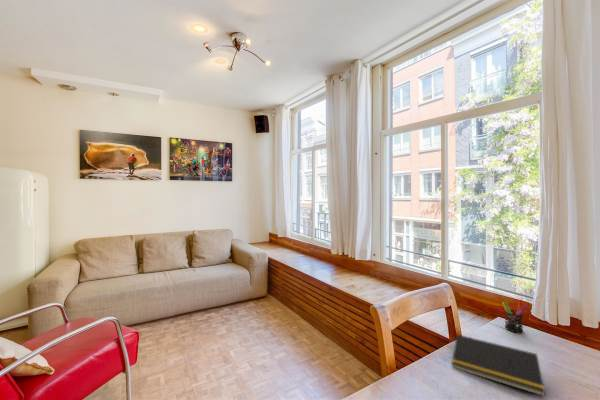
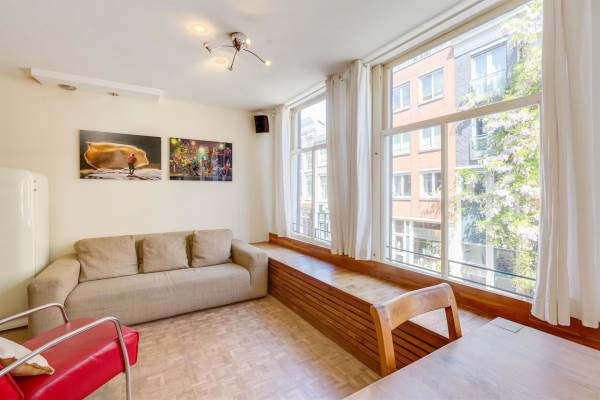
- notepad [451,333,546,398]
- pen holder [501,299,529,333]
